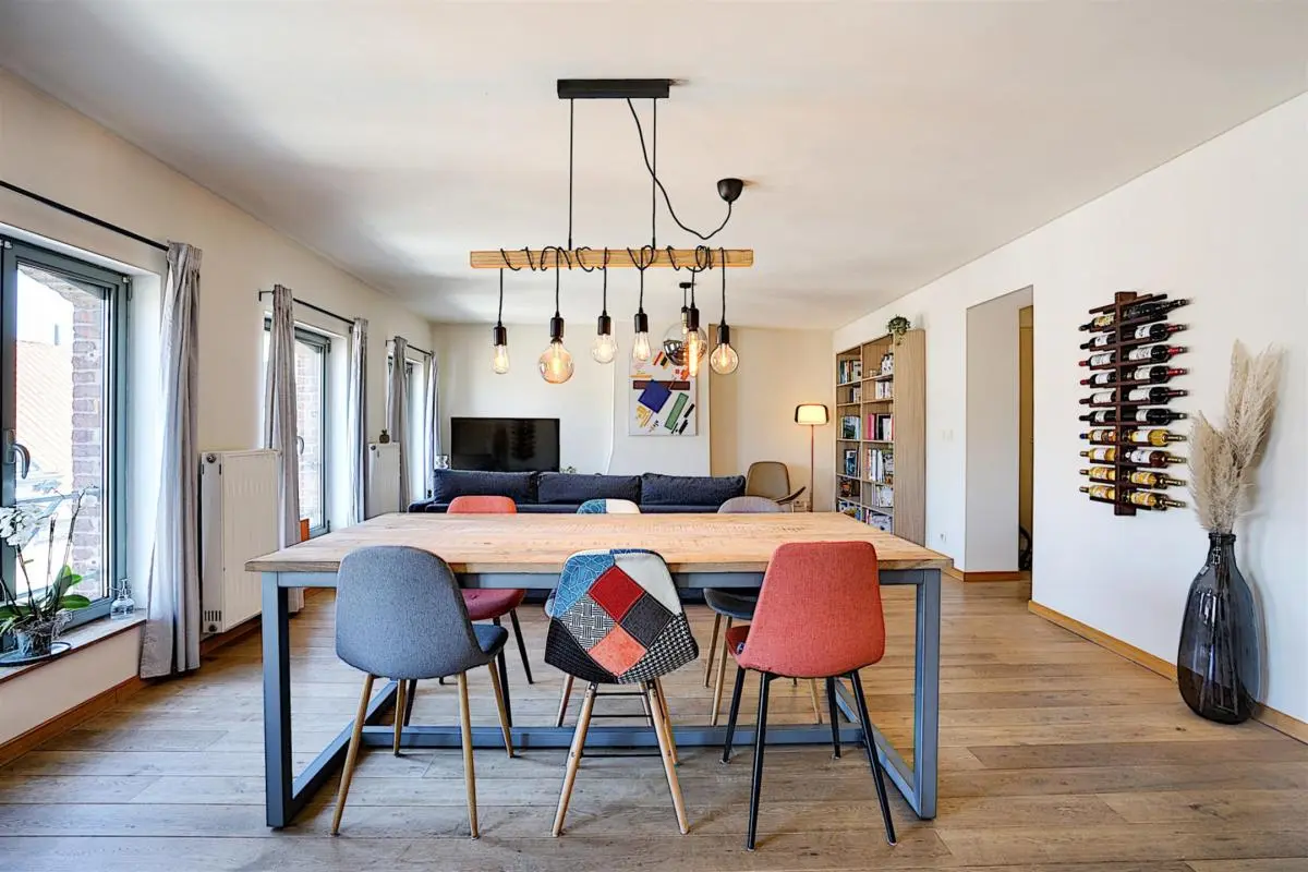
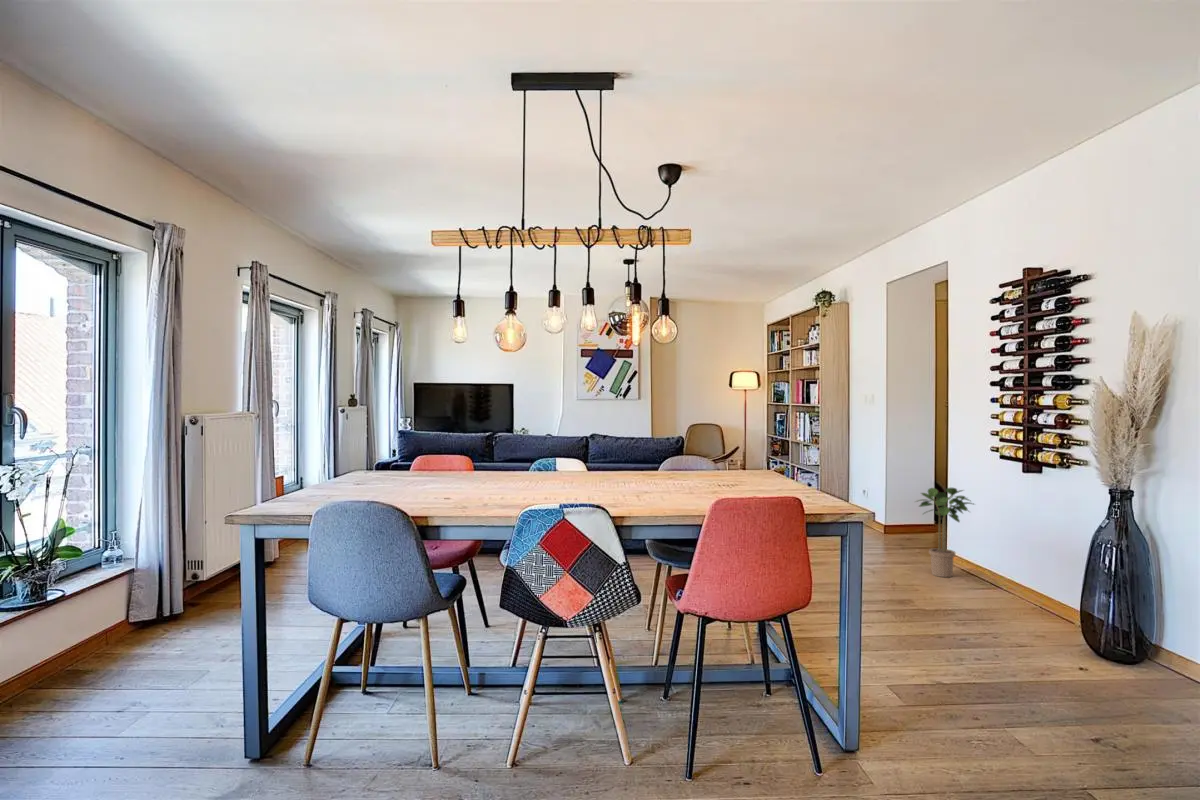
+ potted plant [914,487,977,578]
